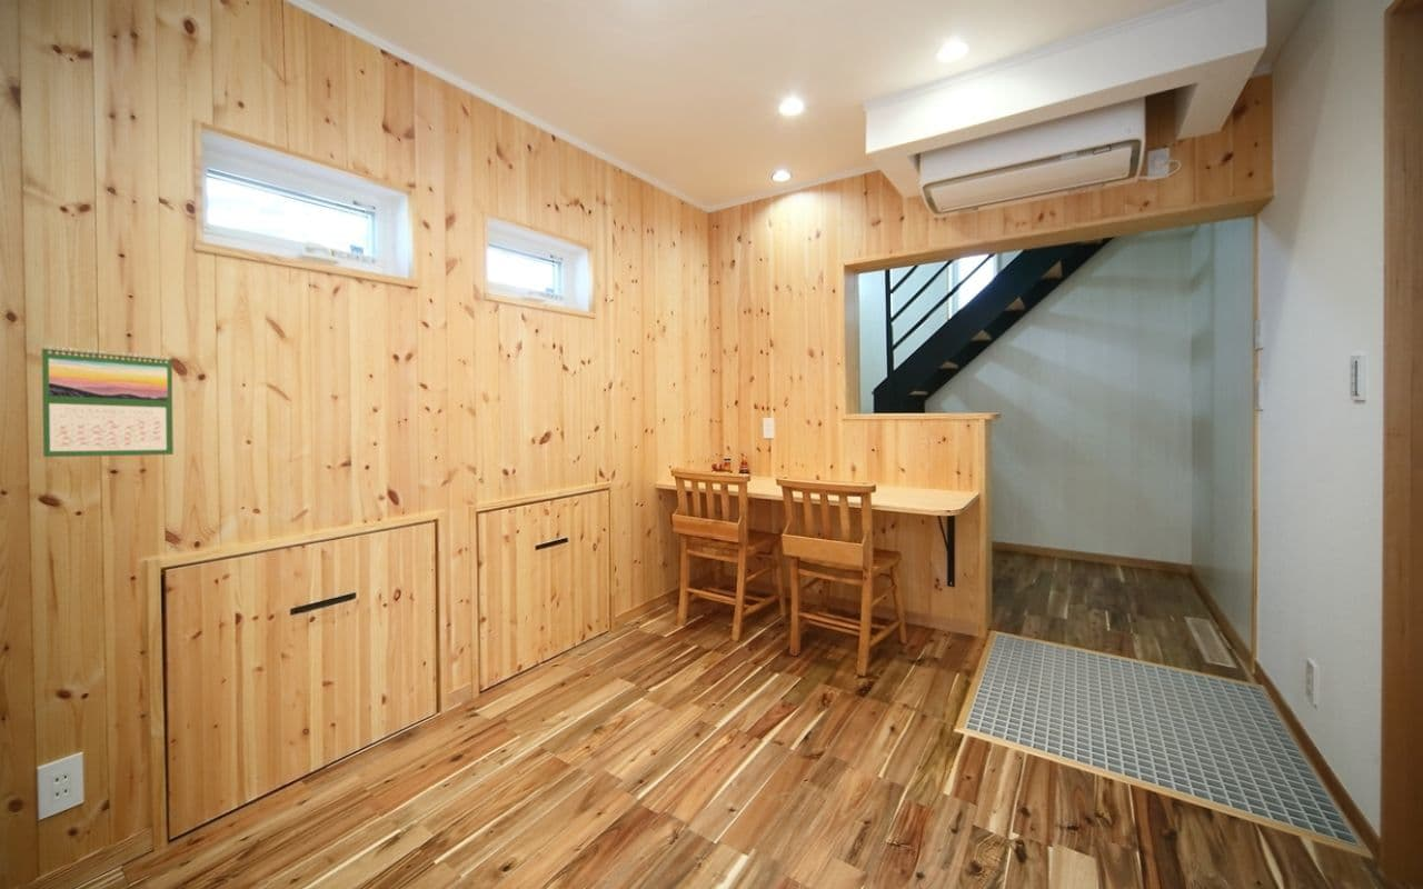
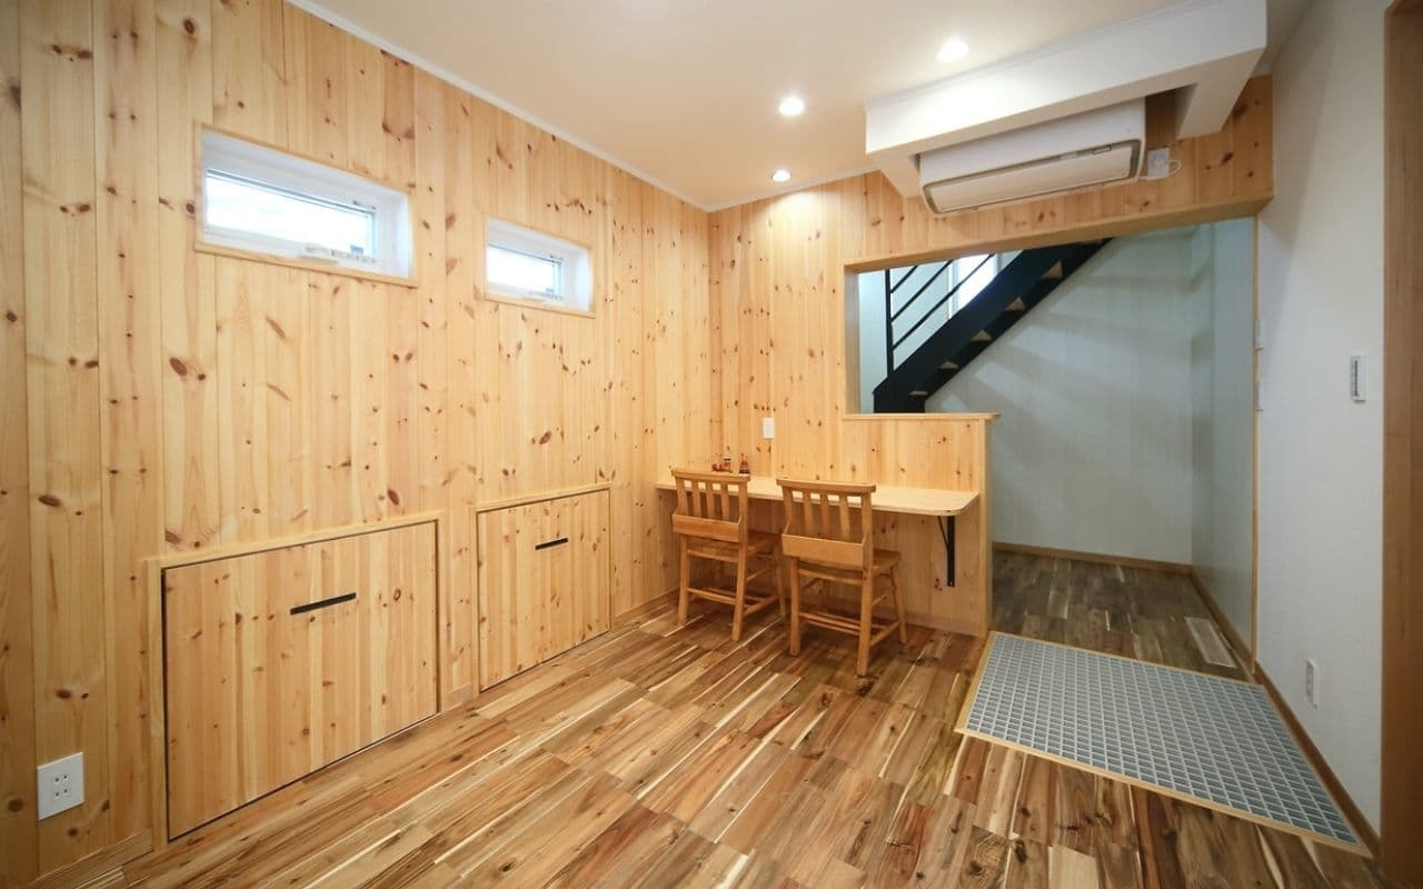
- calendar [41,344,175,458]
